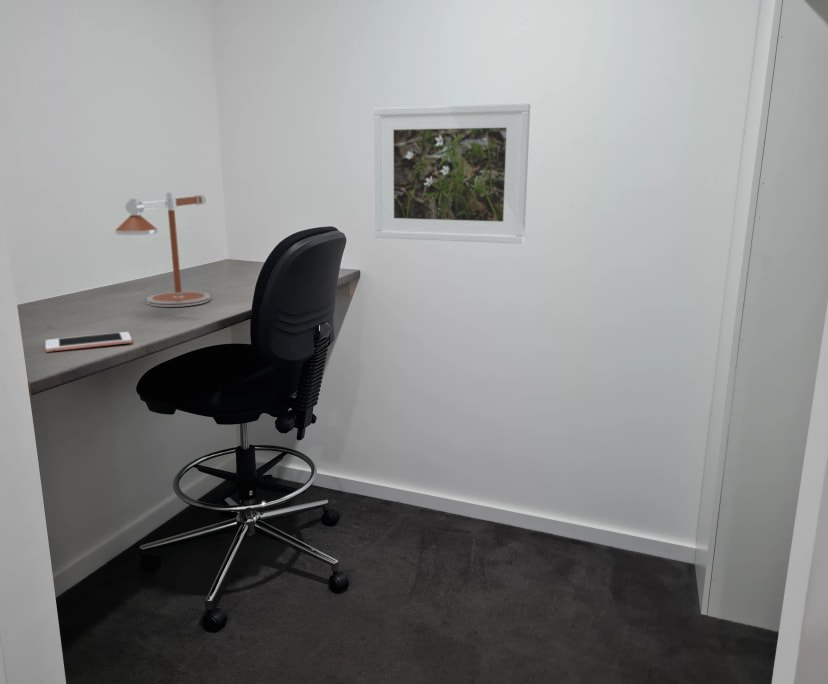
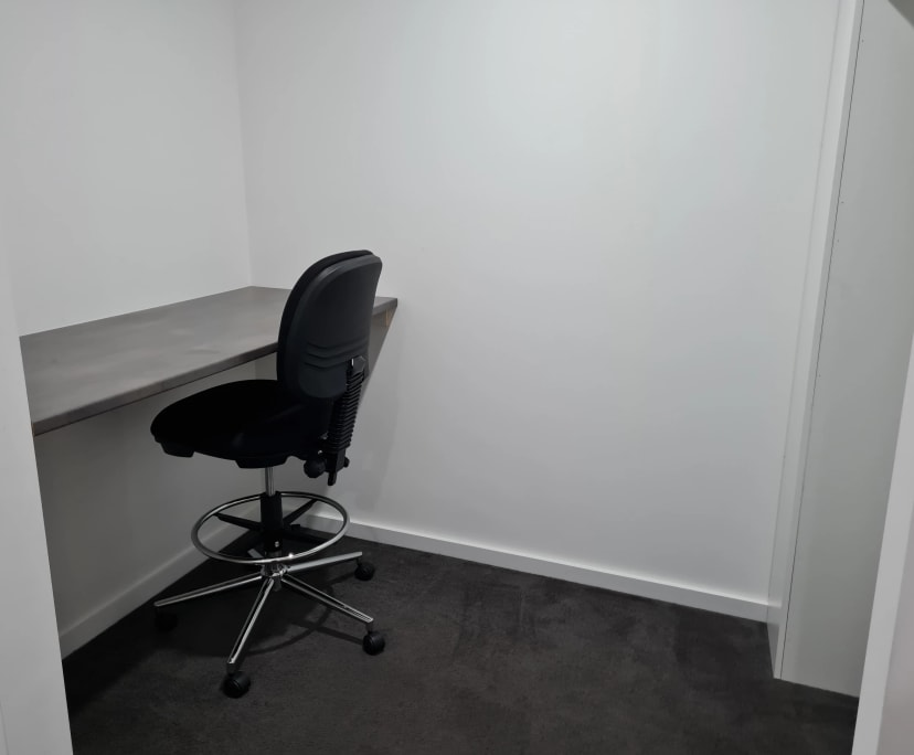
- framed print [373,103,531,245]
- desk lamp [114,192,211,308]
- cell phone [45,331,133,353]
